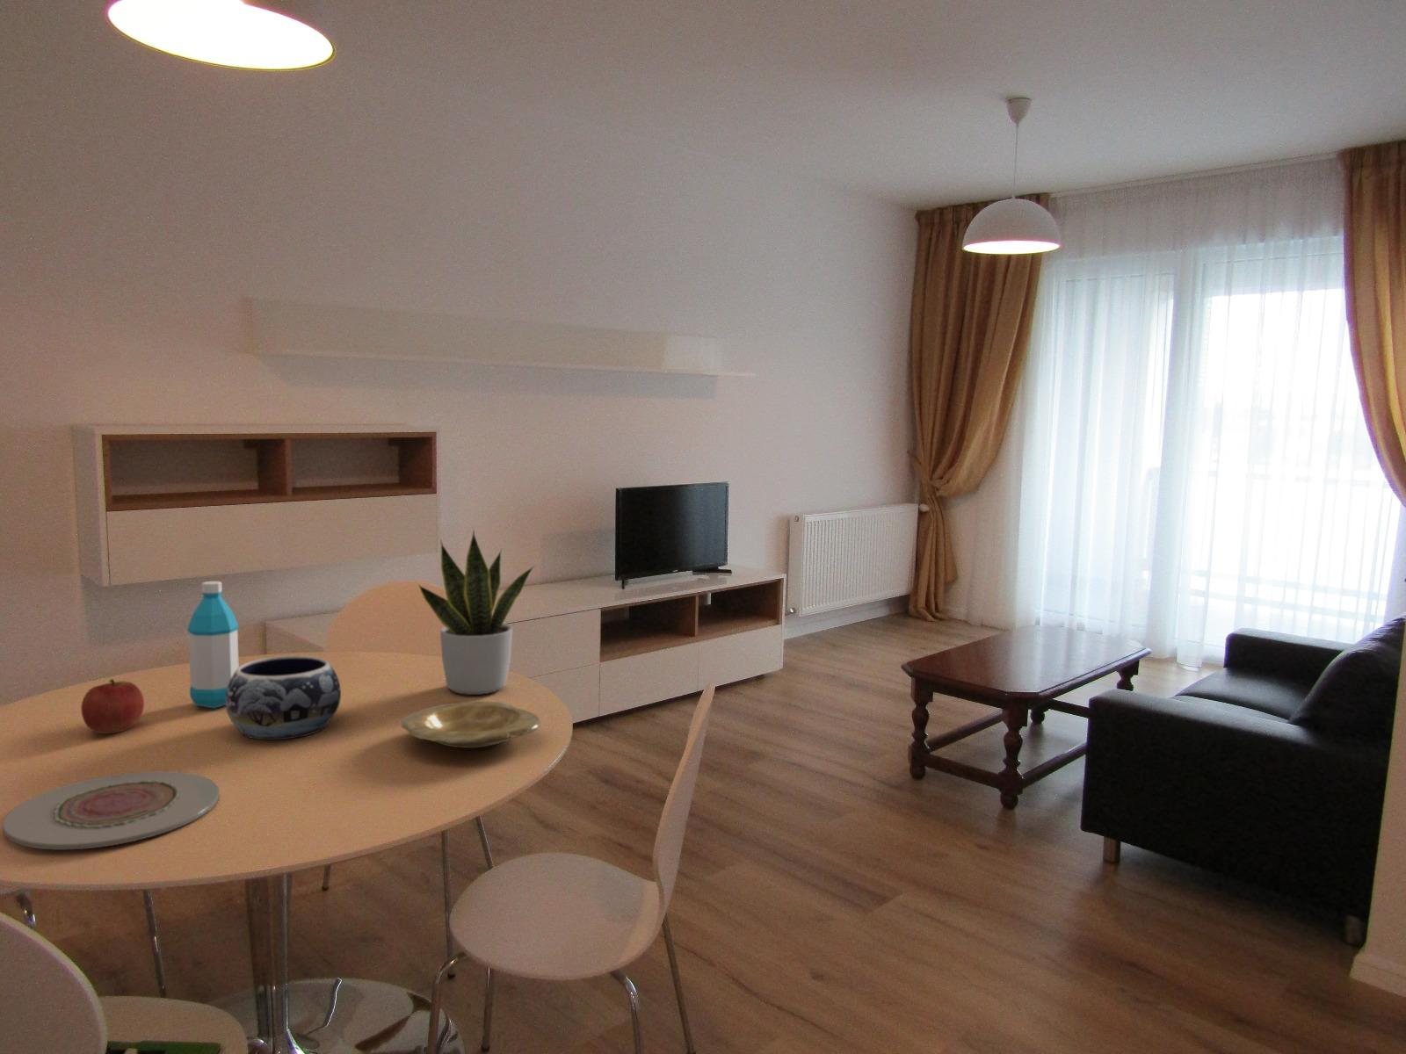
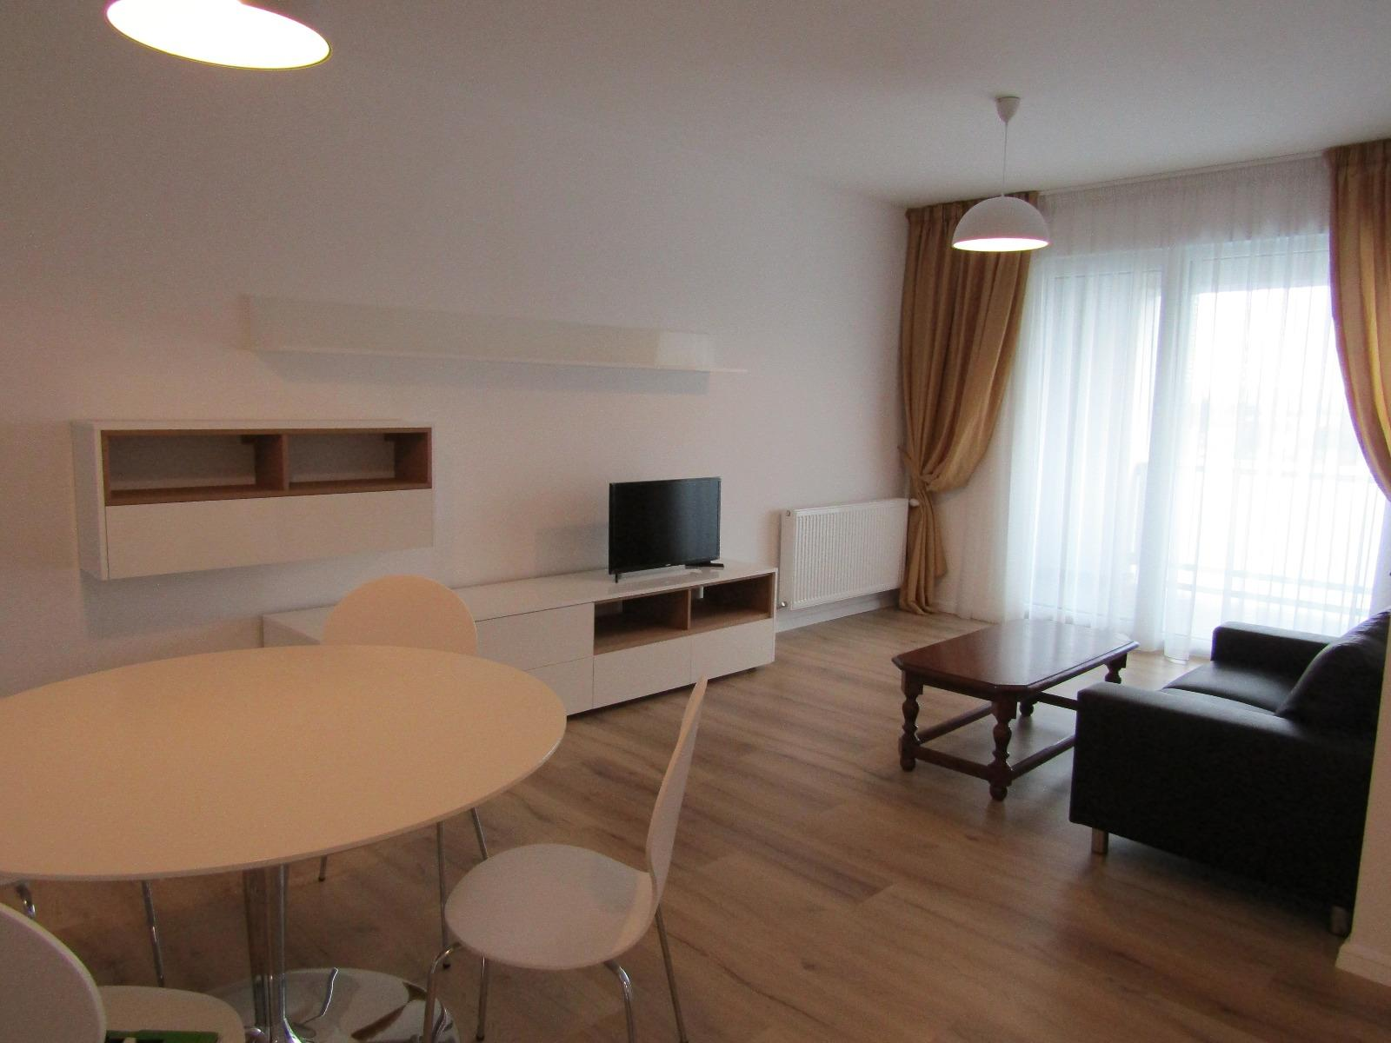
- decorative bowl [225,655,342,741]
- potted plant [417,527,537,695]
- plate [2,771,220,850]
- plate [400,701,541,750]
- water bottle [186,580,240,710]
- apple [80,678,145,734]
